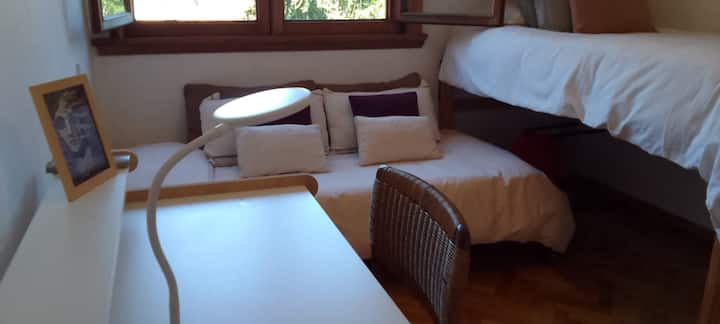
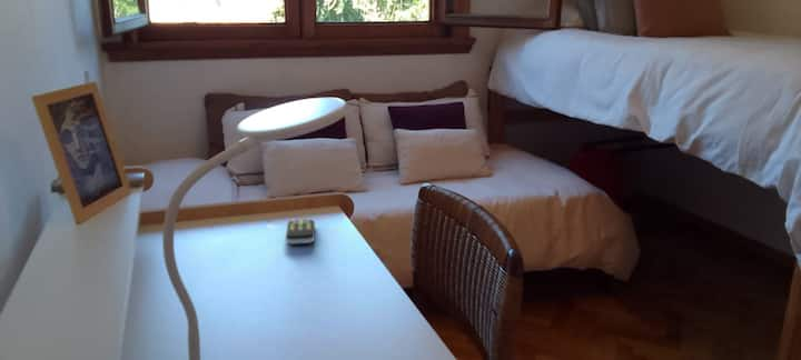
+ remote control [285,218,316,246]
